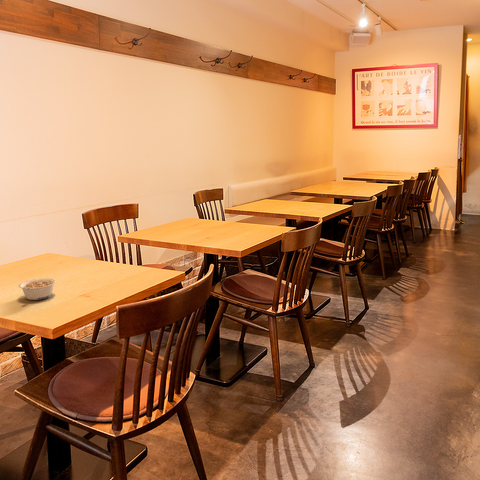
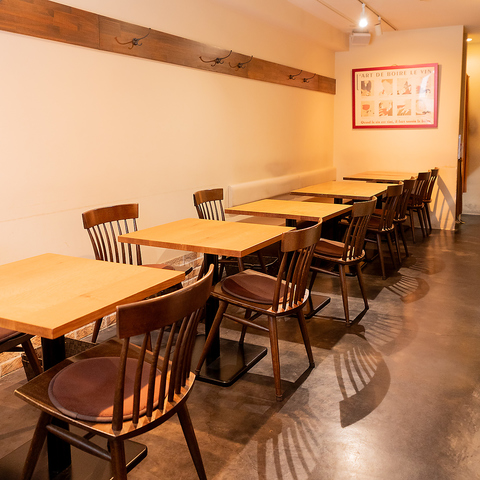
- legume [18,277,57,301]
